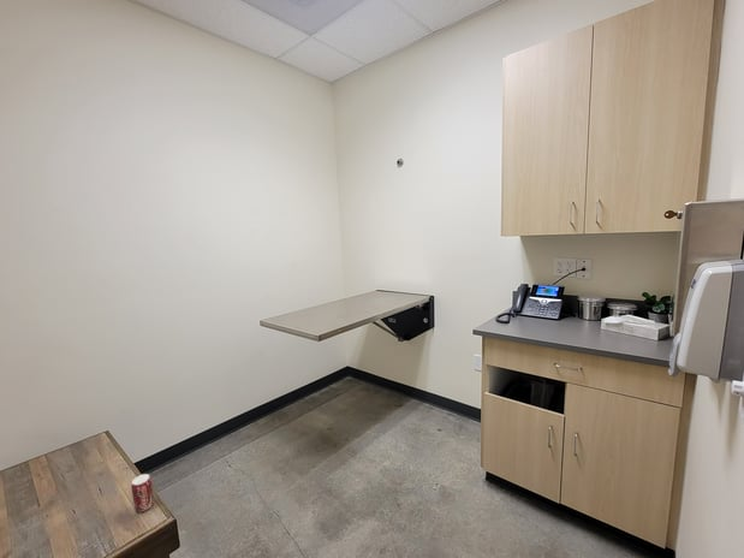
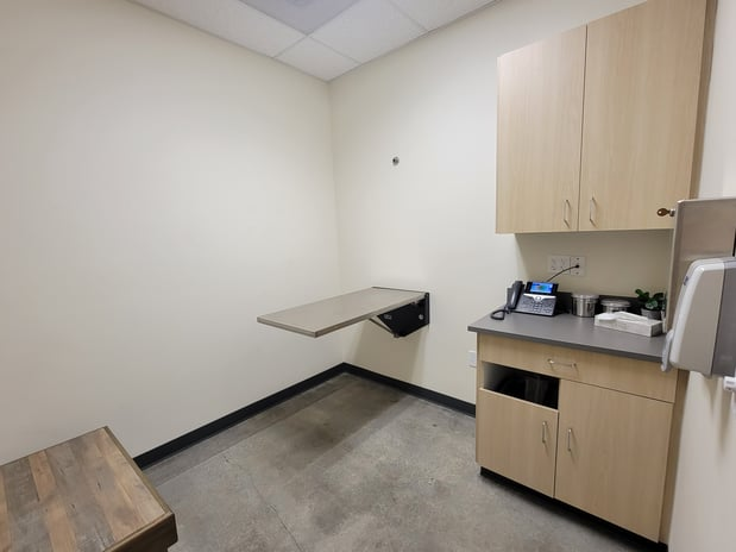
- beverage can [130,473,155,512]
